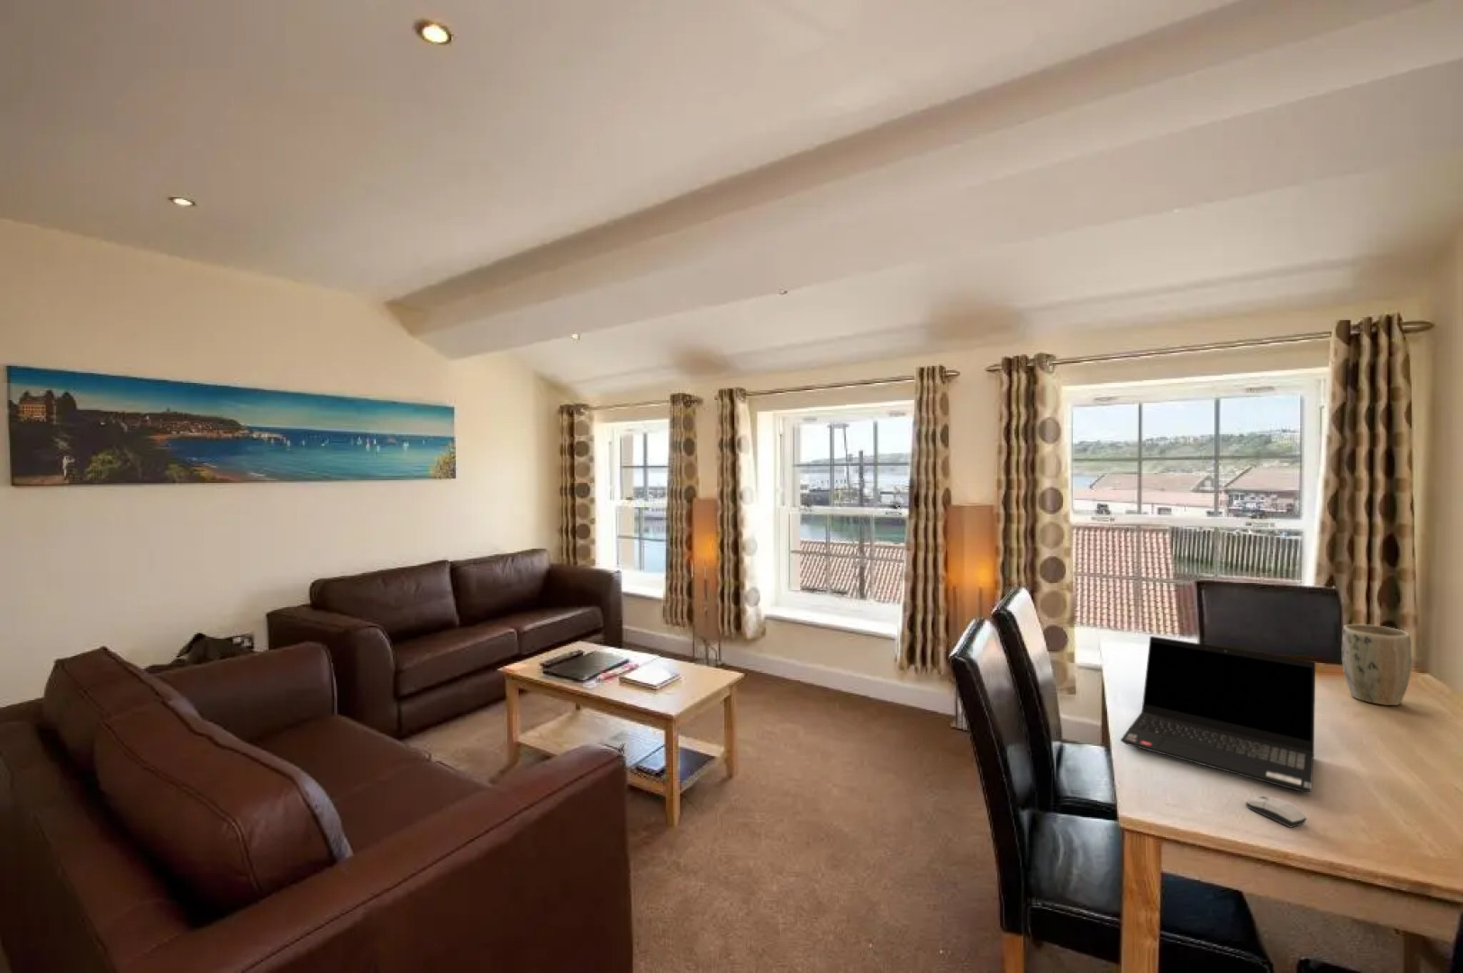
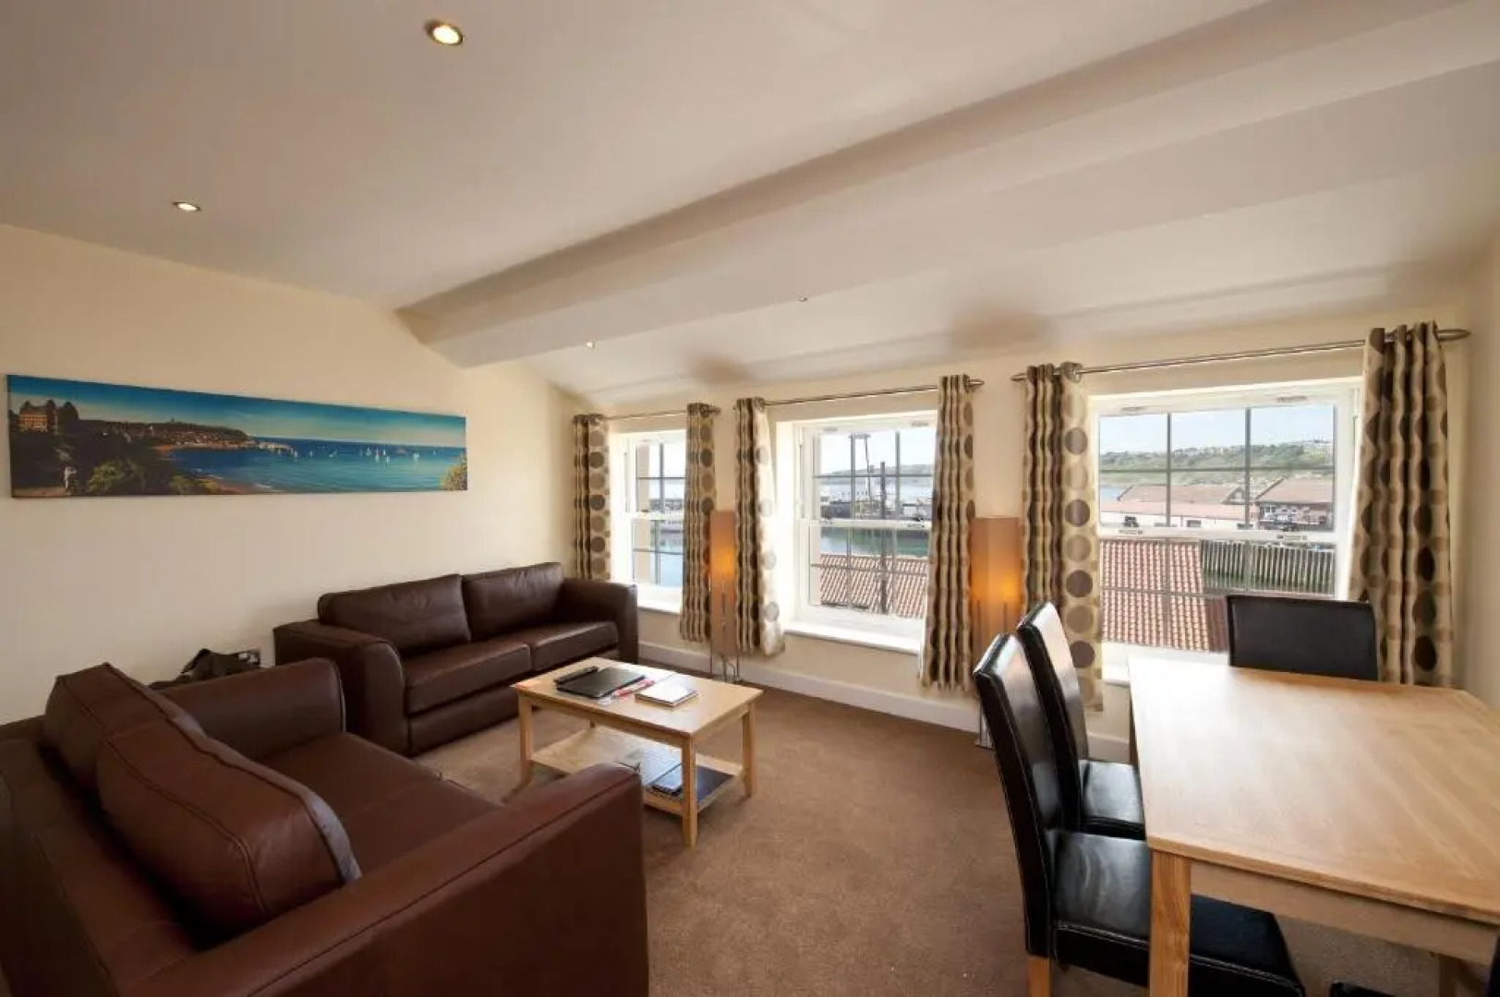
- computer mouse [1245,796,1308,829]
- laptop computer [1120,635,1316,793]
- plant pot [1341,623,1413,706]
